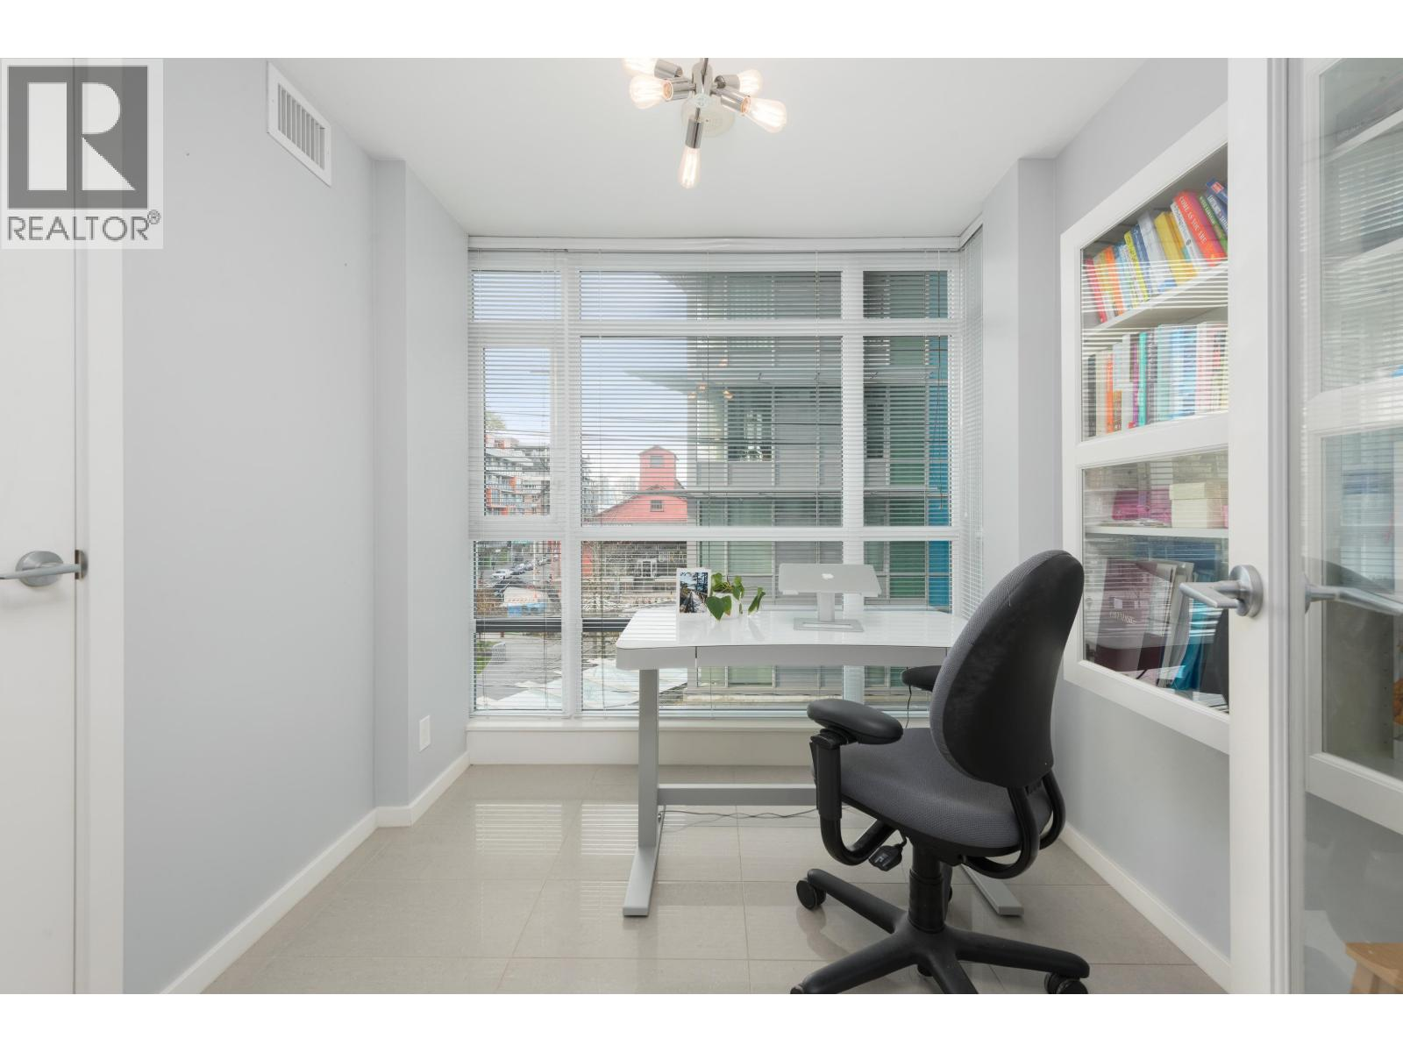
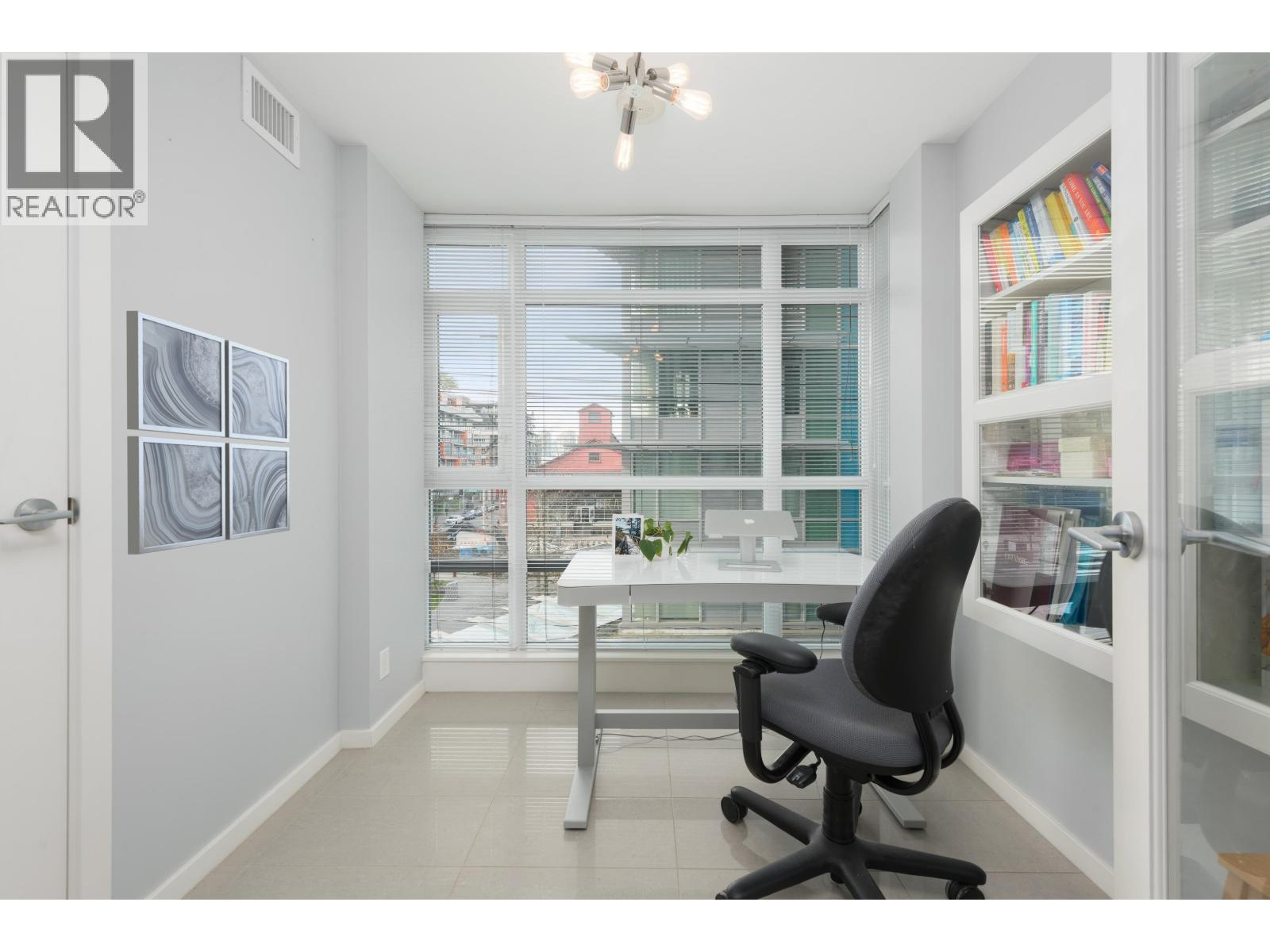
+ wall art [125,310,291,555]
